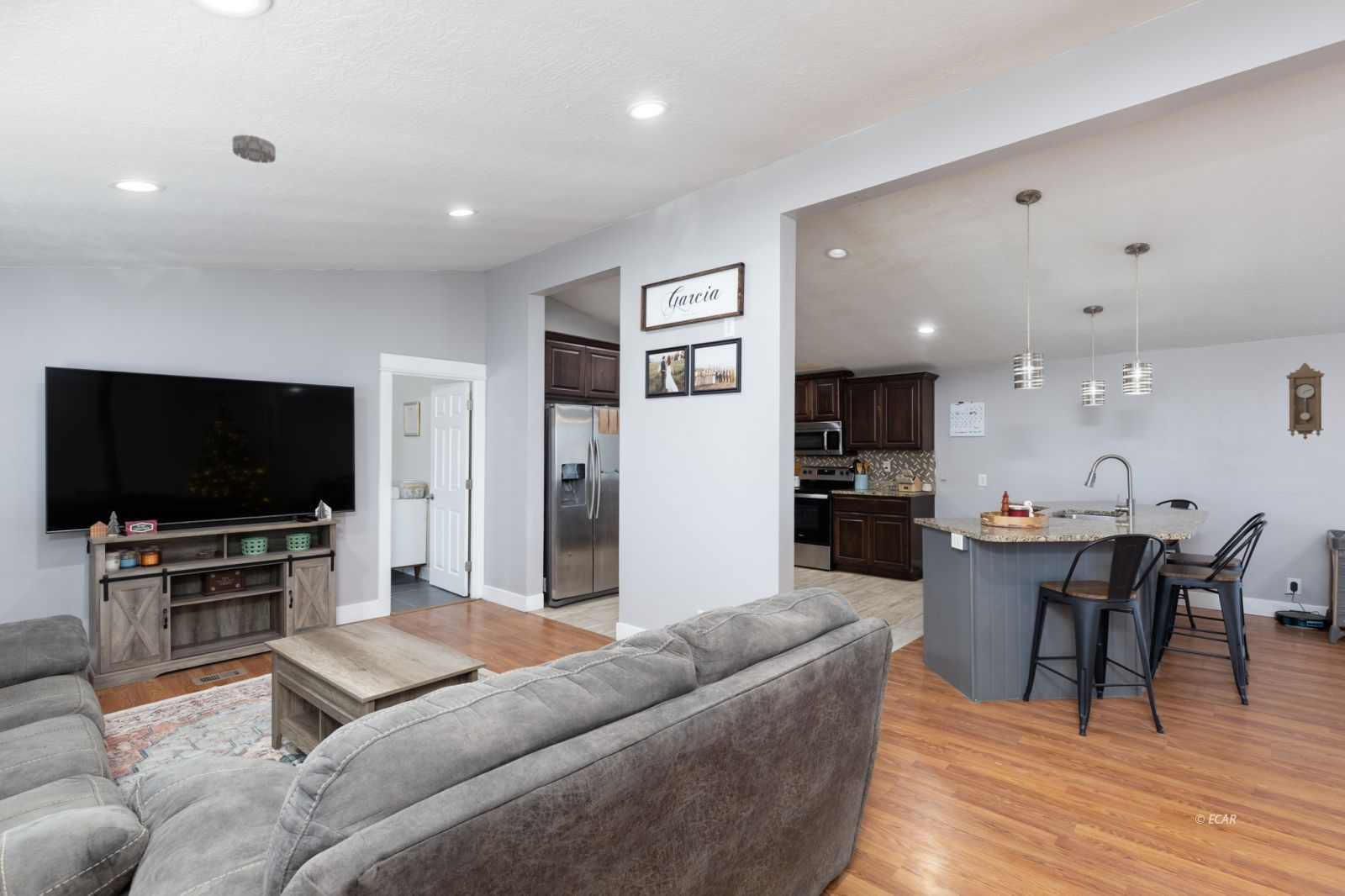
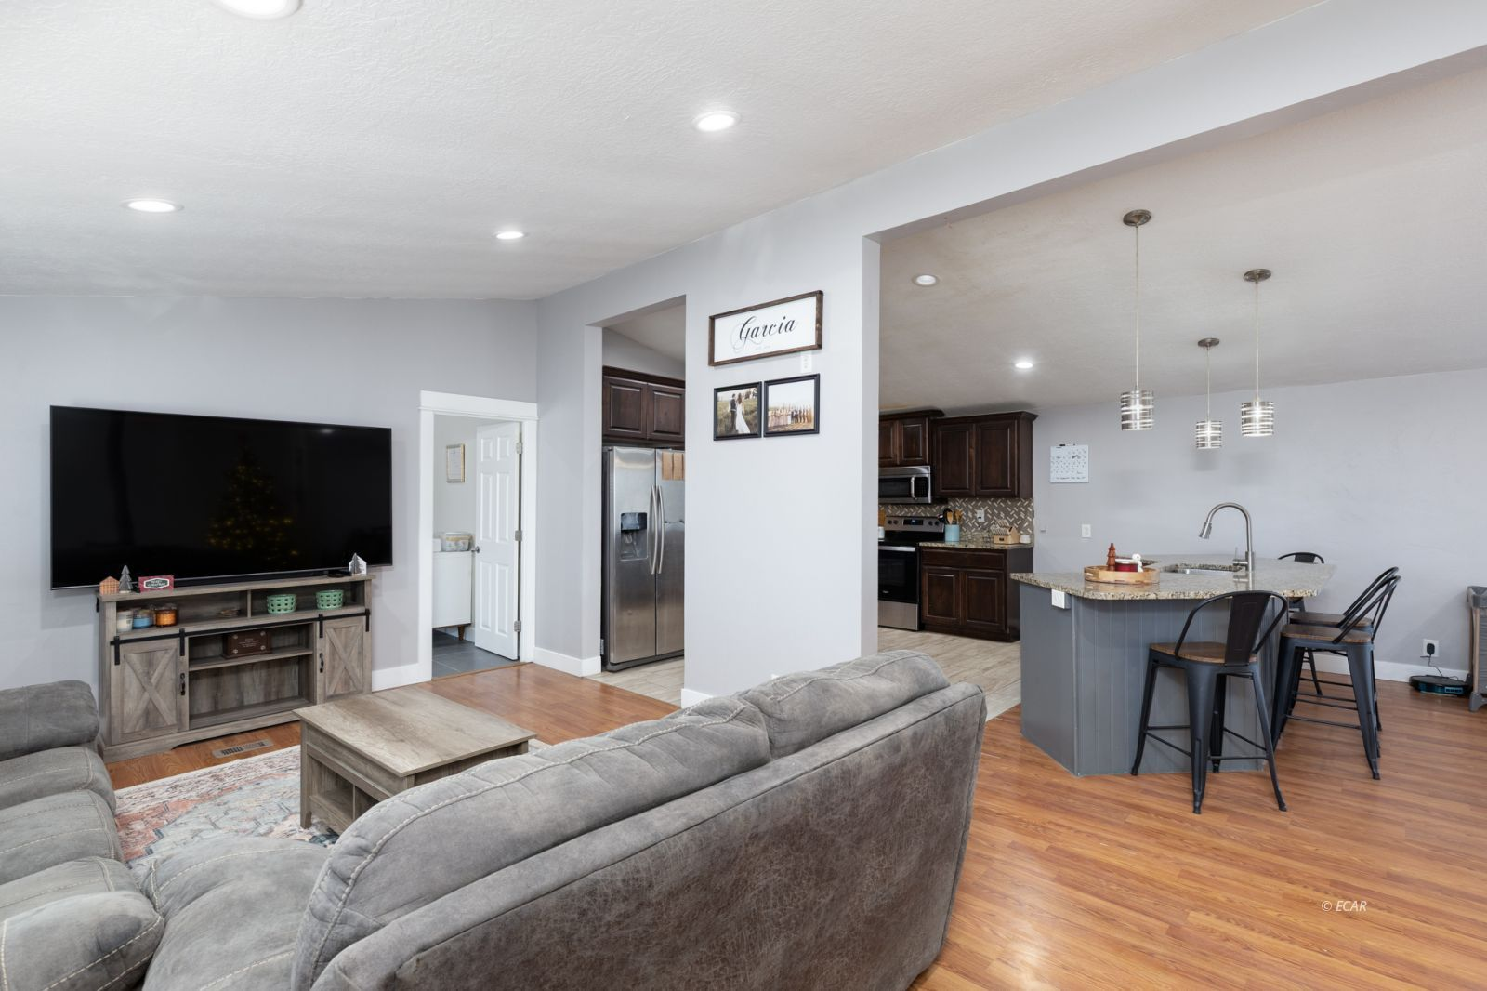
- smoke detector [232,134,277,164]
- pendulum clock [1285,362,1325,440]
